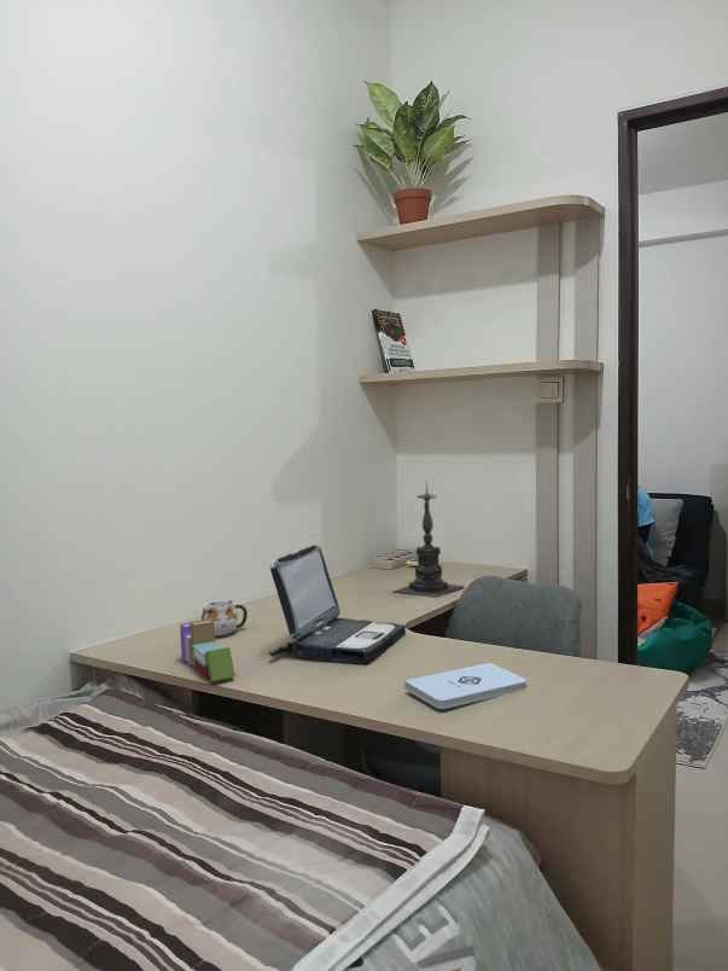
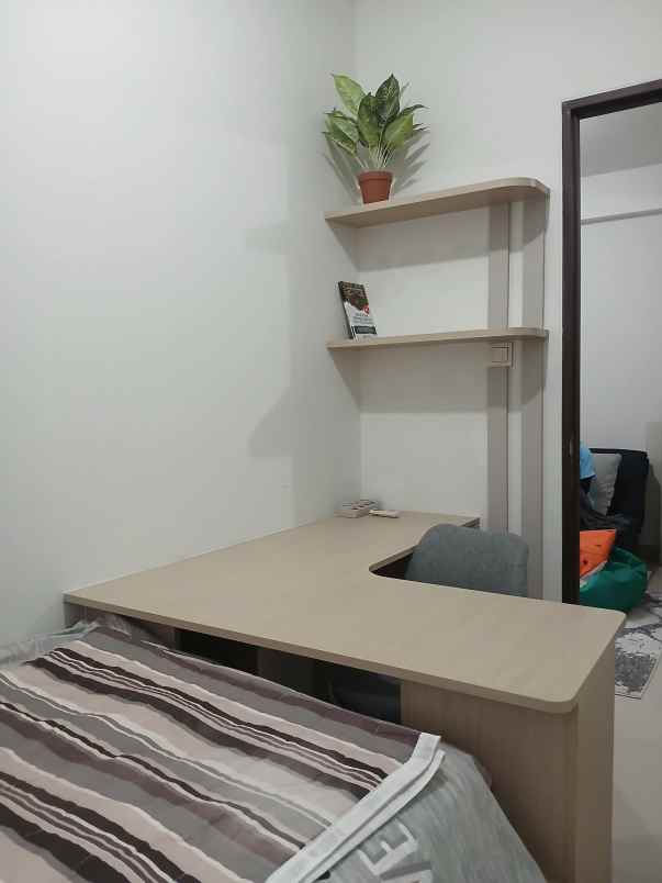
- notepad [403,662,528,710]
- laptop [267,543,407,664]
- book [179,618,237,684]
- mug [200,599,249,636]
- candle holder [392,478,467,599]
